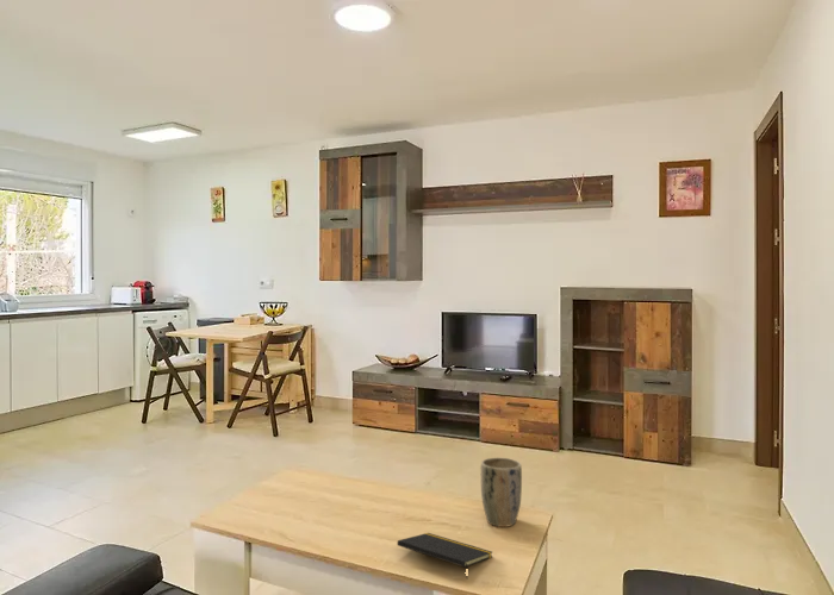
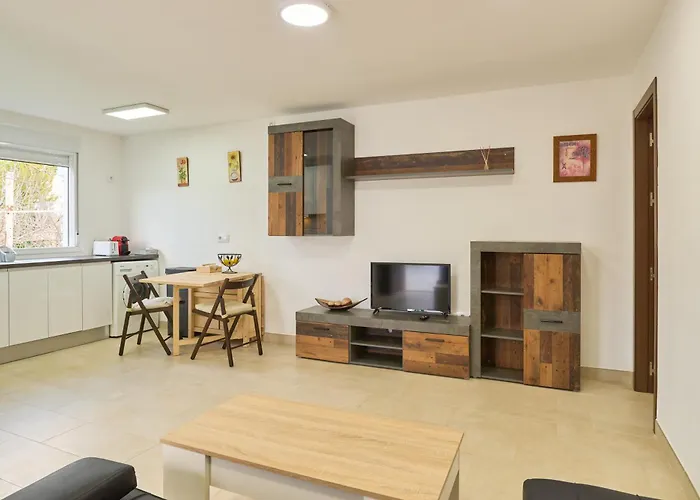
- notepad [396,532,493,581]
- plant pot [480,457,523,528]
